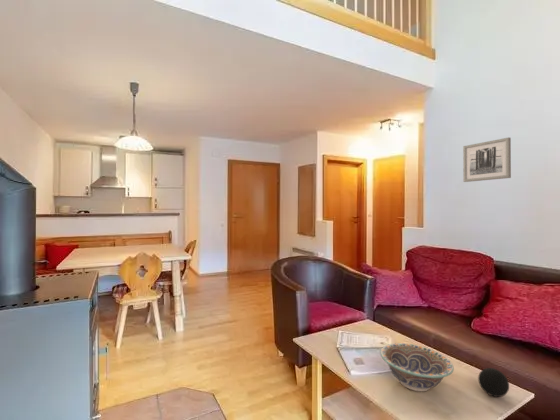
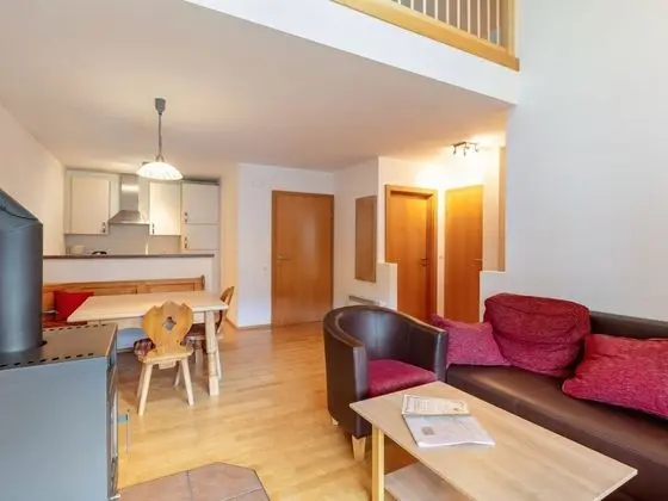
- decorative ball [477,367,510,398]
- wall art [462,137,512,183]
- decorative bowl [379,342,455,392]
